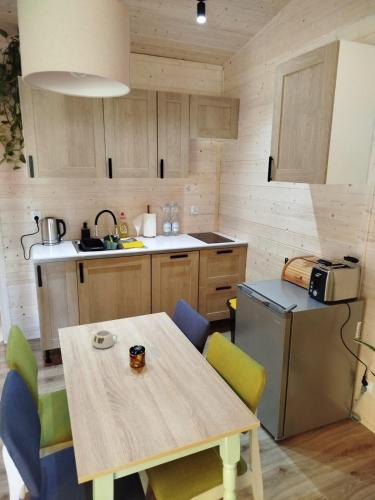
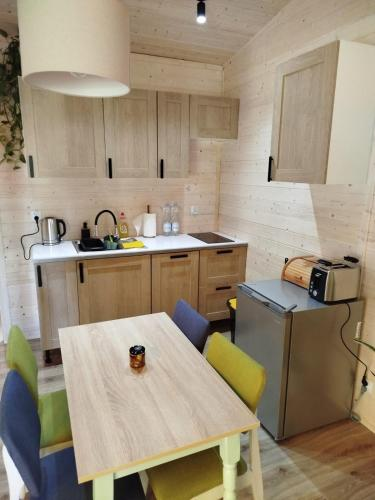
- mug [92,329,118,349]
